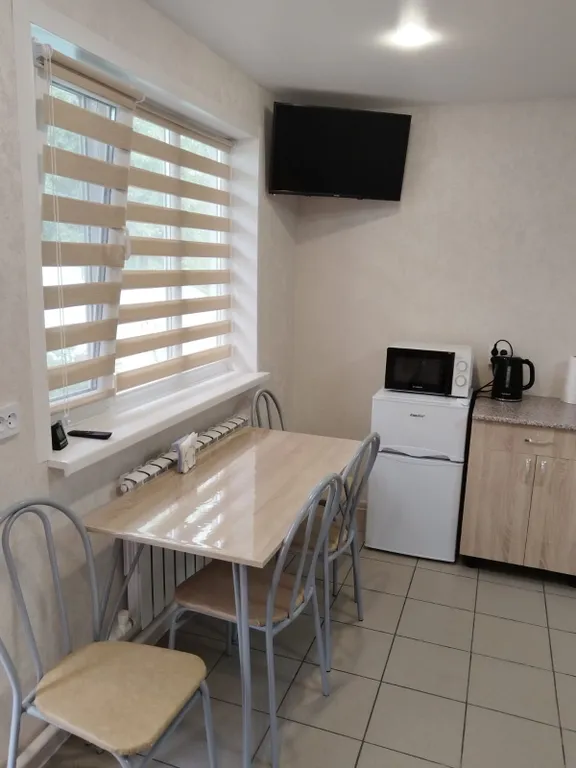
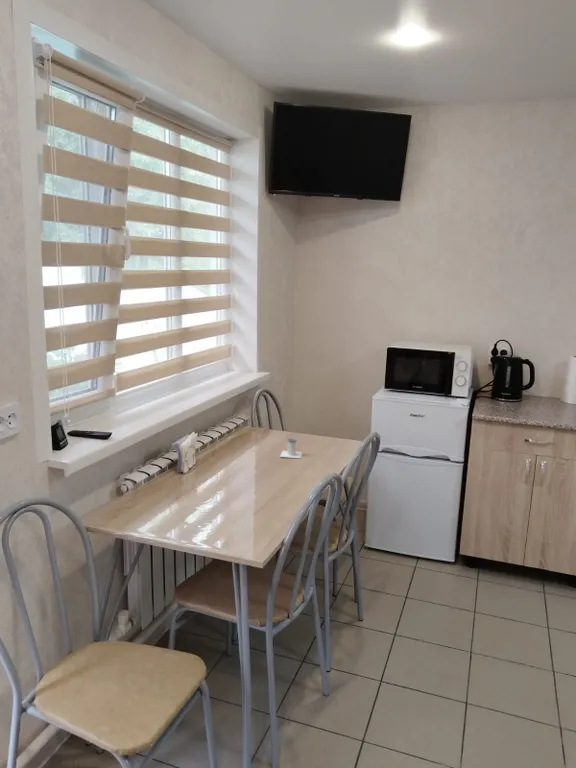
+ salt shaker [279,438,303,459]
